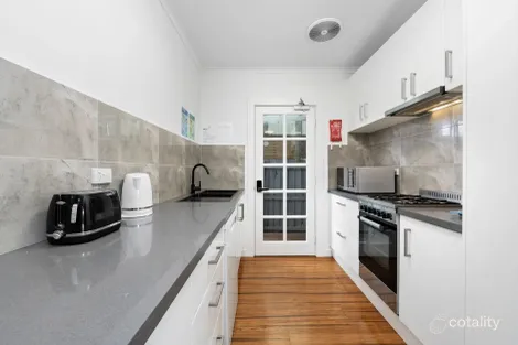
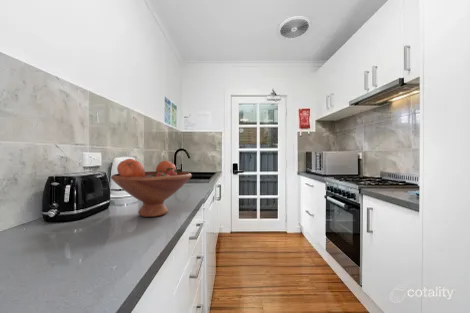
+ fruit bowl [110,158,193,218]
